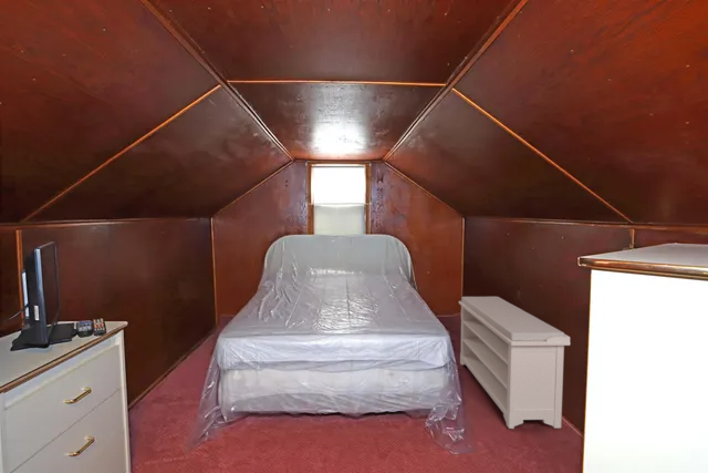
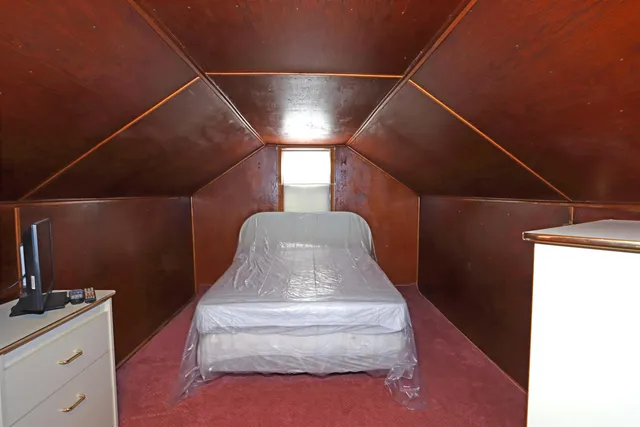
- bench [458,296,571,430]
